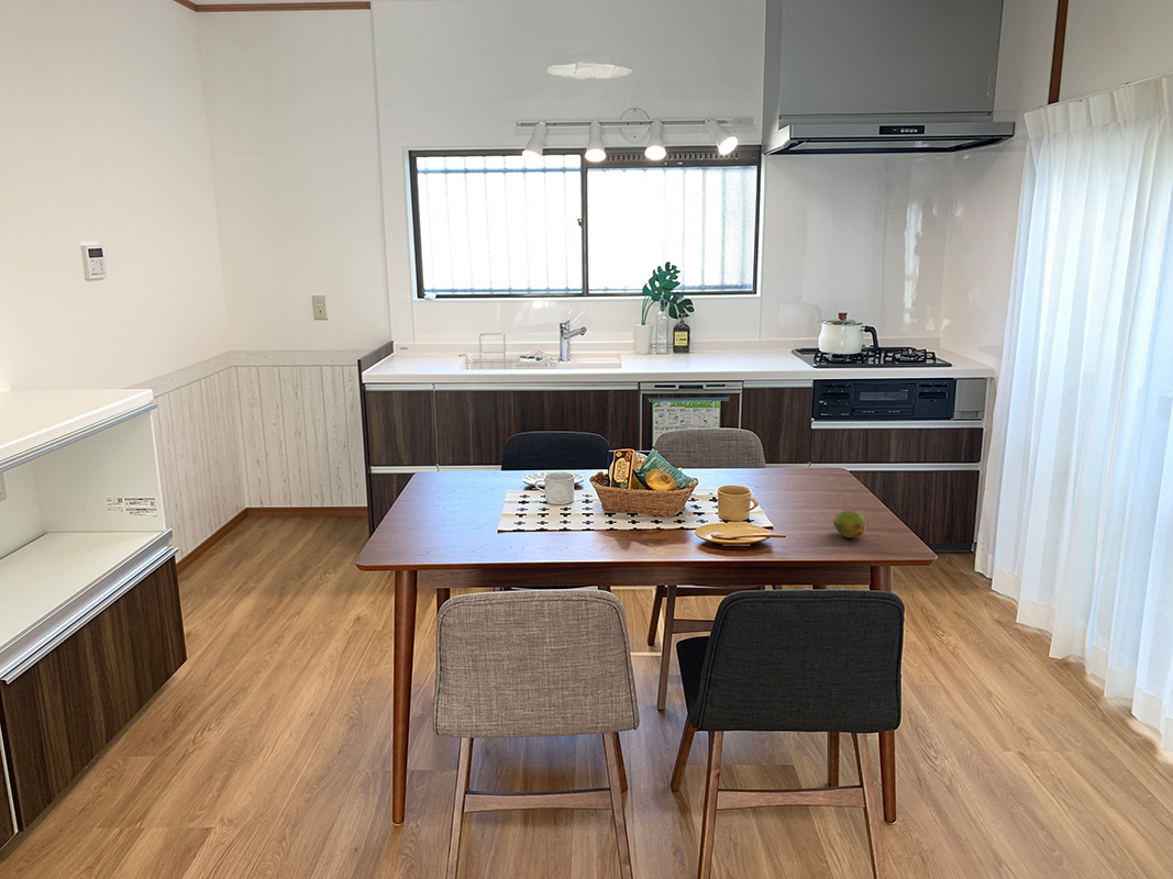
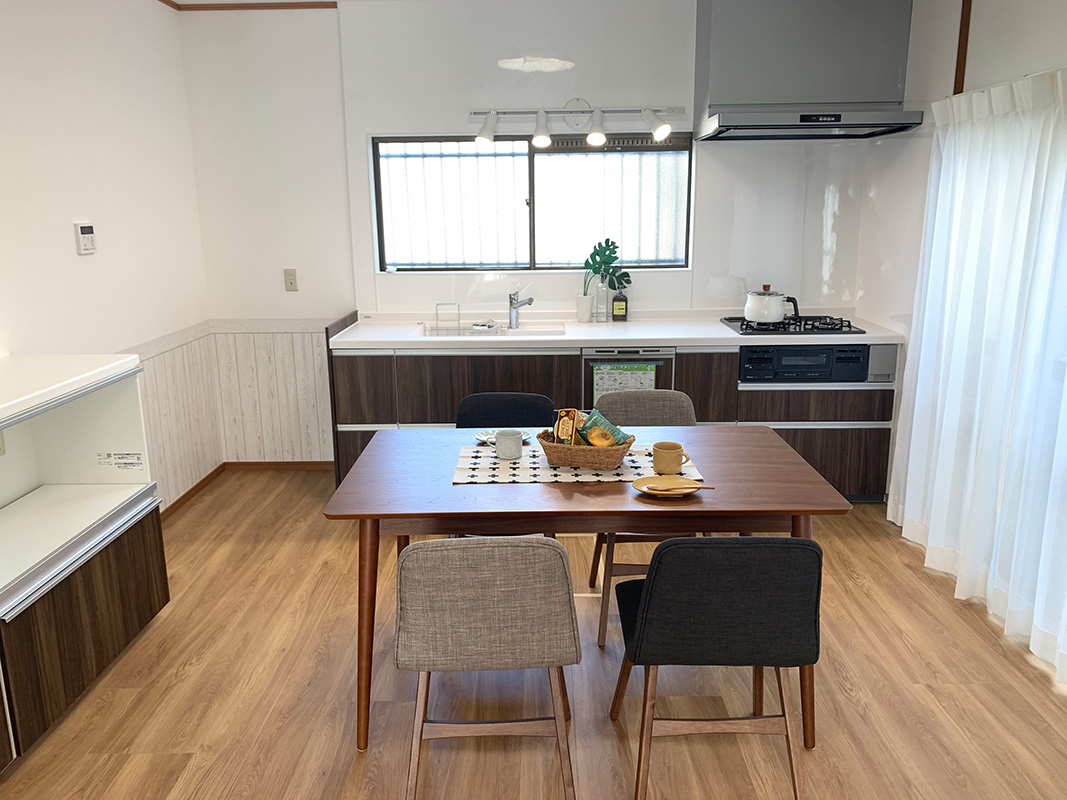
- fruit [832,510,867,538]
